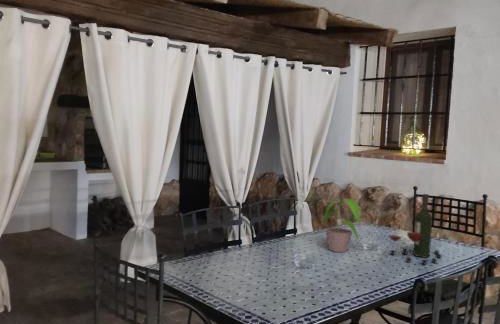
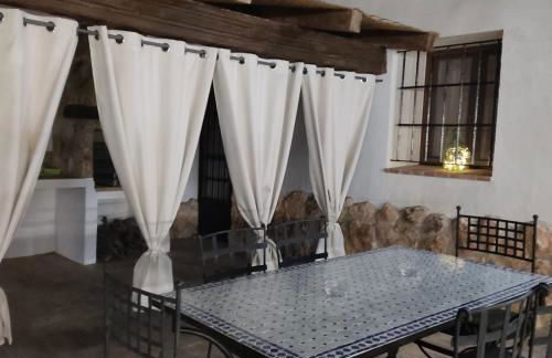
- potted plant [322,197,362,253]
- wine bottle [388,193,443,265]
